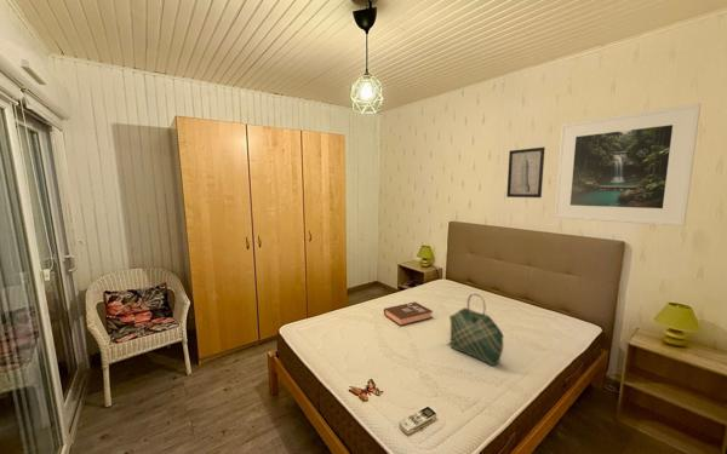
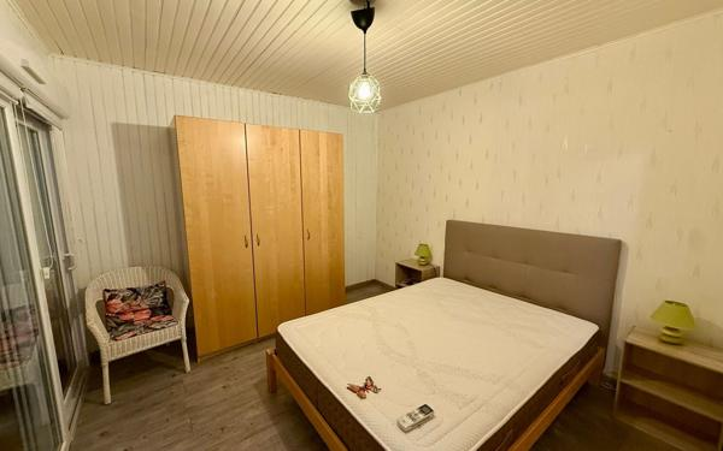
- book [383,300,434,327]
- wall art [505,146,546,199]
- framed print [553,102,702,228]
- tote bag [448,293,505,367]
